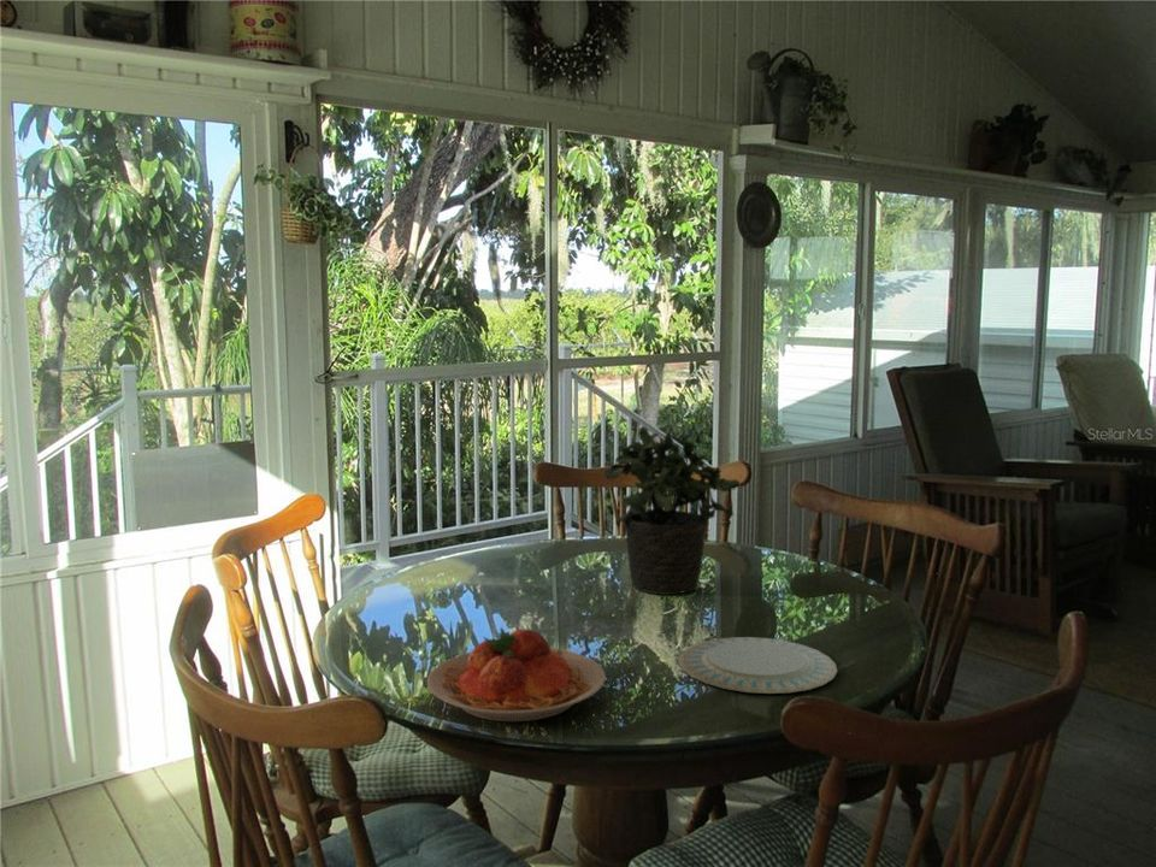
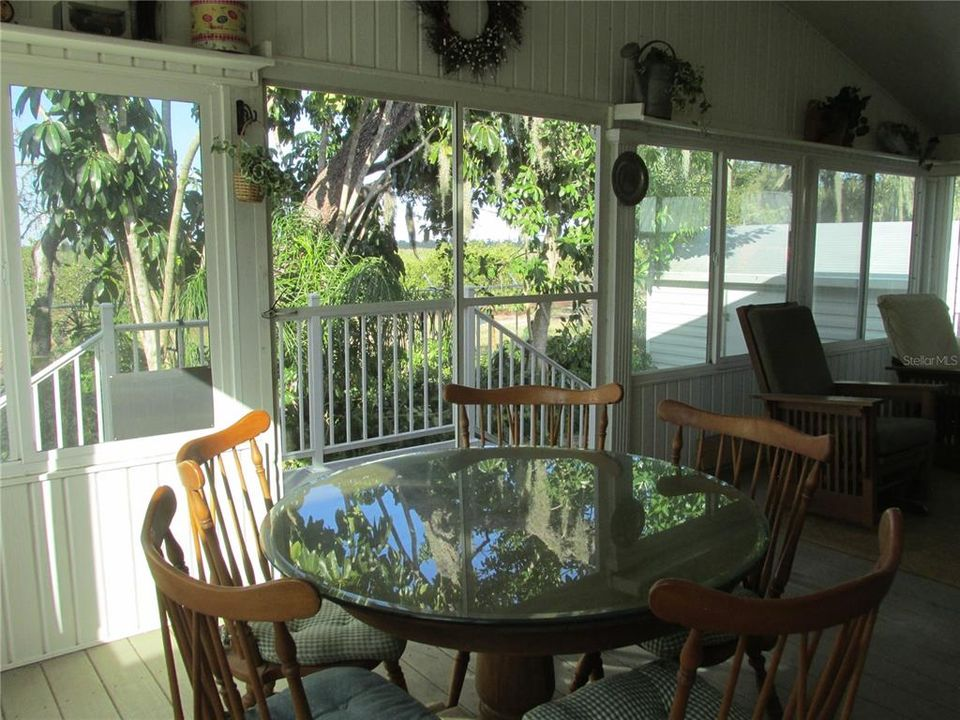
- potted plant [603,425,742,596]
- plate [426,626,607,722]
- chinaware [678,636,838,695]
